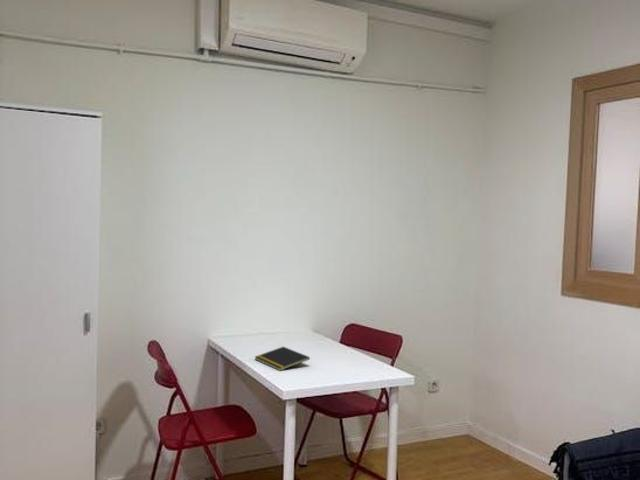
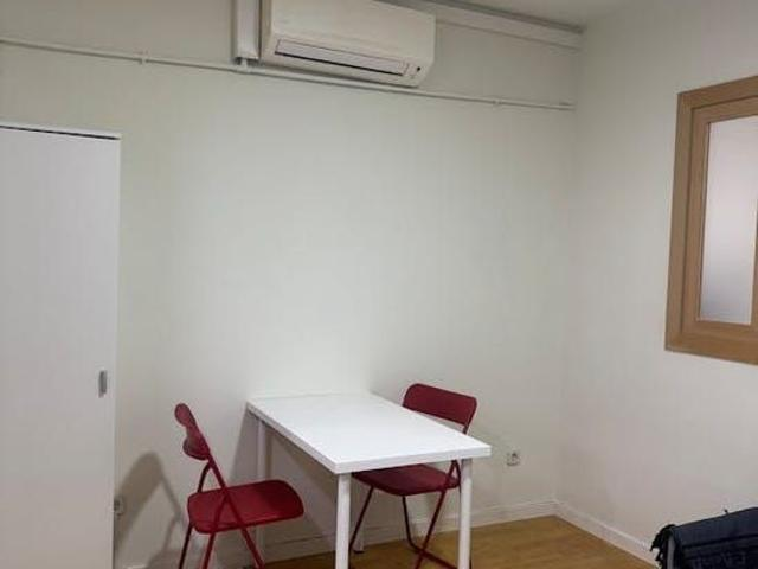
- notepad [254,346,311,372]
